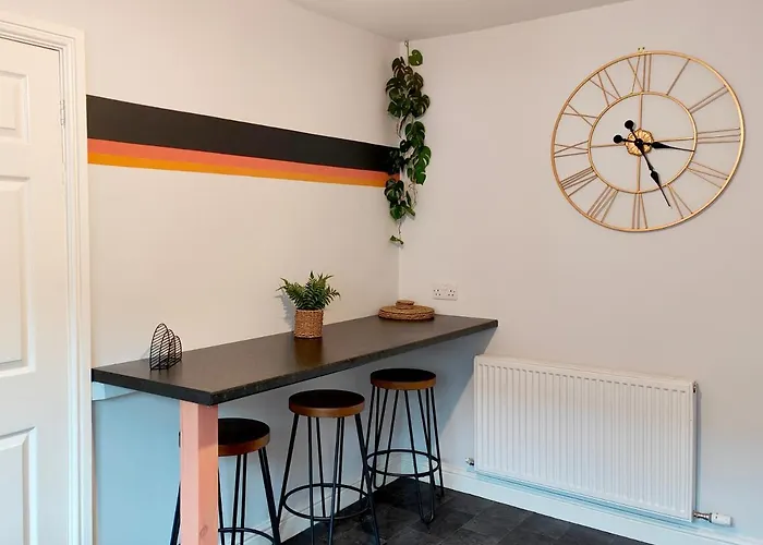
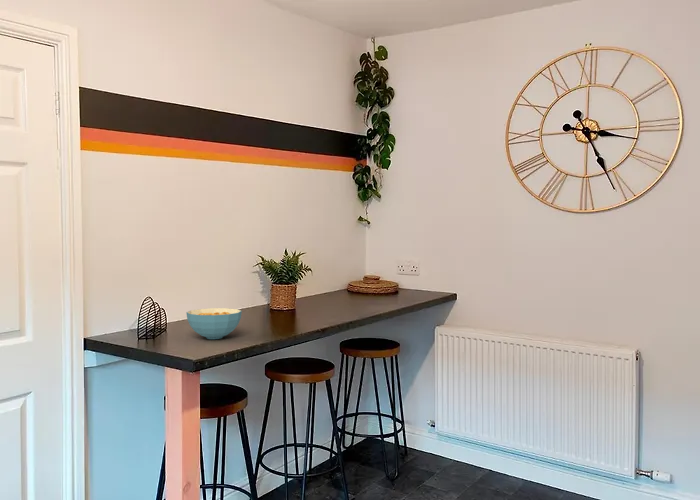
+ cereal bowl [185,307,243,340]
